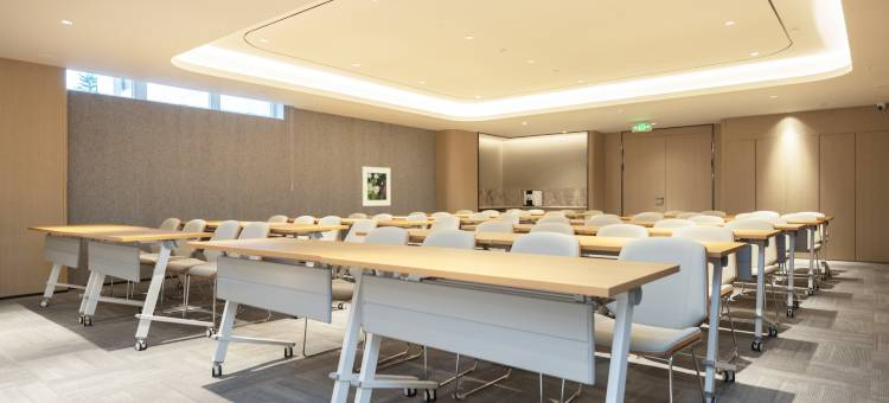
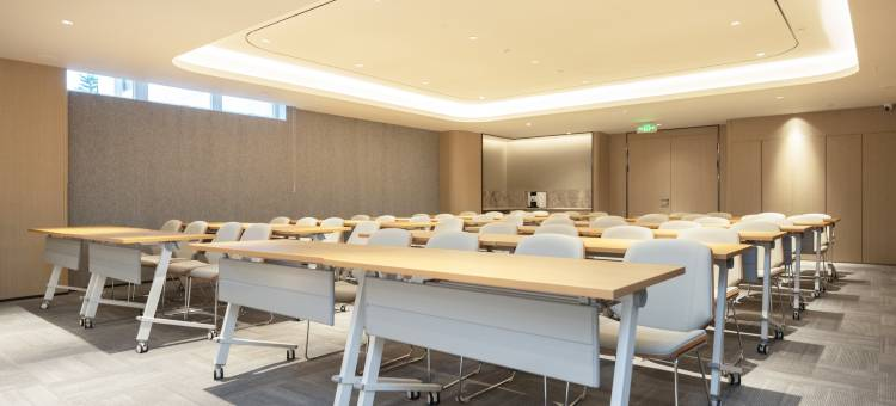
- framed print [362,166,392,207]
